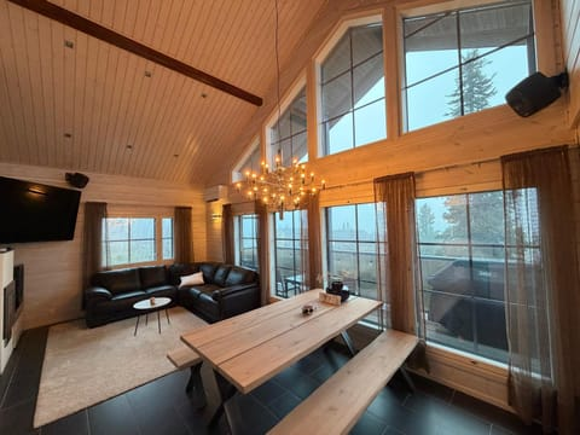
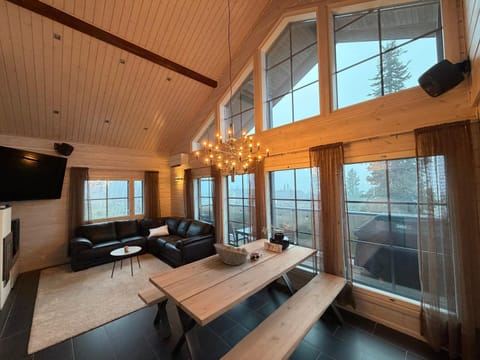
+ fruit basket [213,243,250,266]
